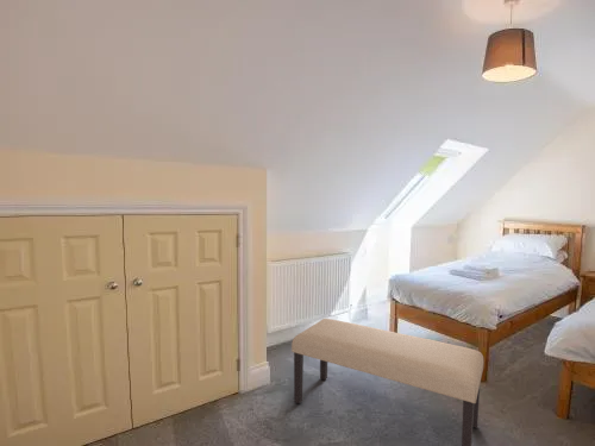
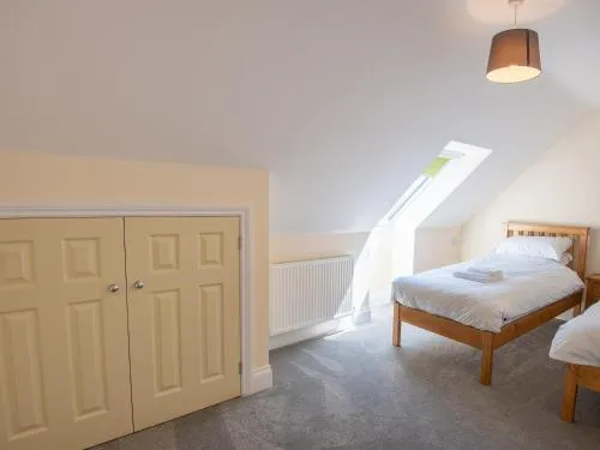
- bench [290,318,484,446]
